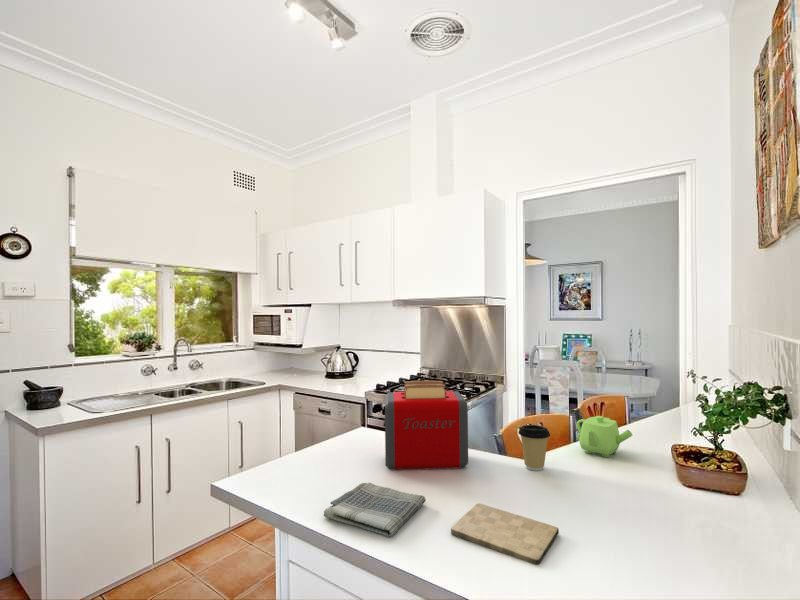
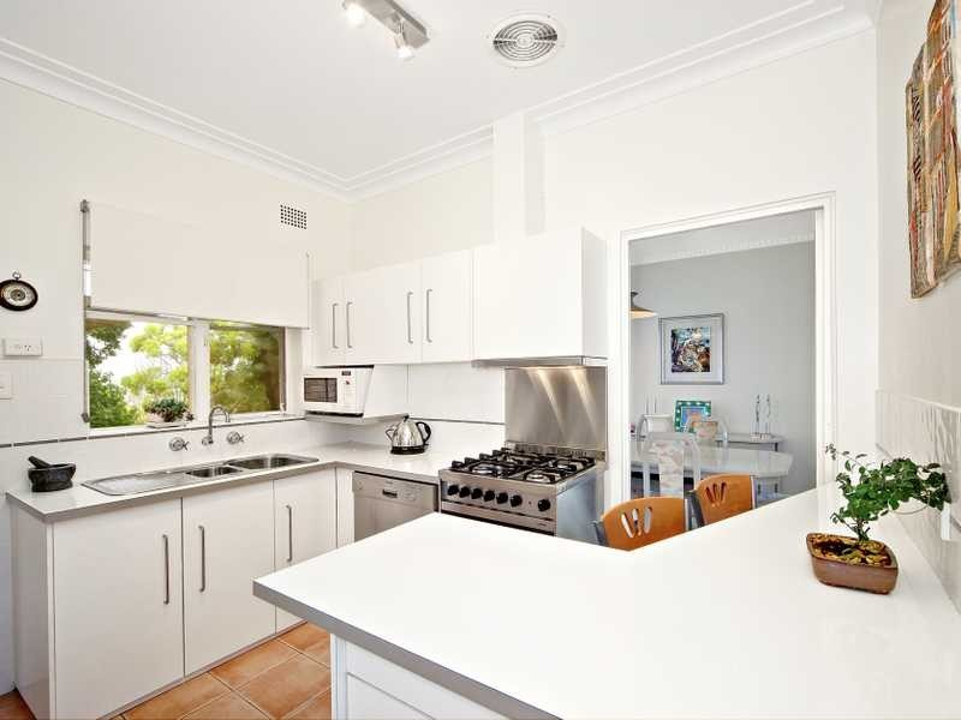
- cutting board [450,502,560,566]
- dish towel [322,482,427,538]
- teapot [576,415,634,459]
- coffee cup [517,424,551,472]
- toaster [382,380,469,470]
